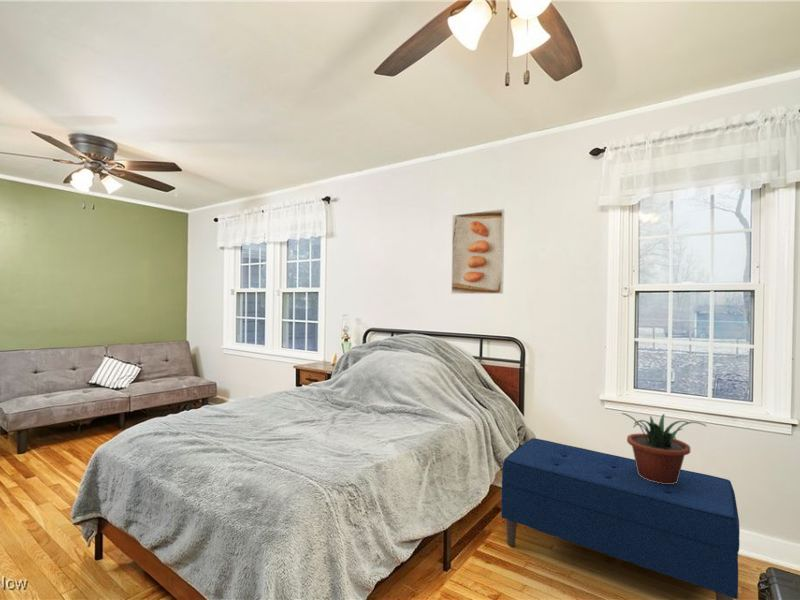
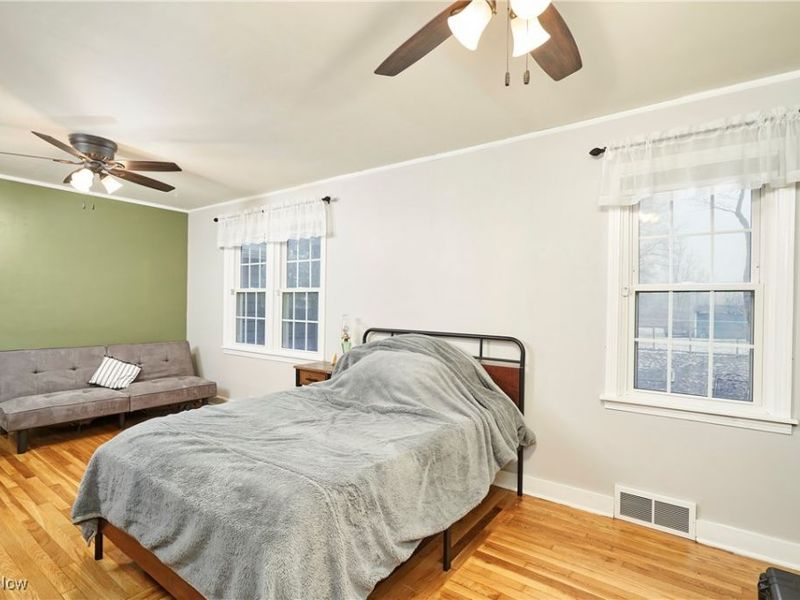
- bench [500,437,740,600]
- potted plant [620,412,707,484]
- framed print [450,208,505,295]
